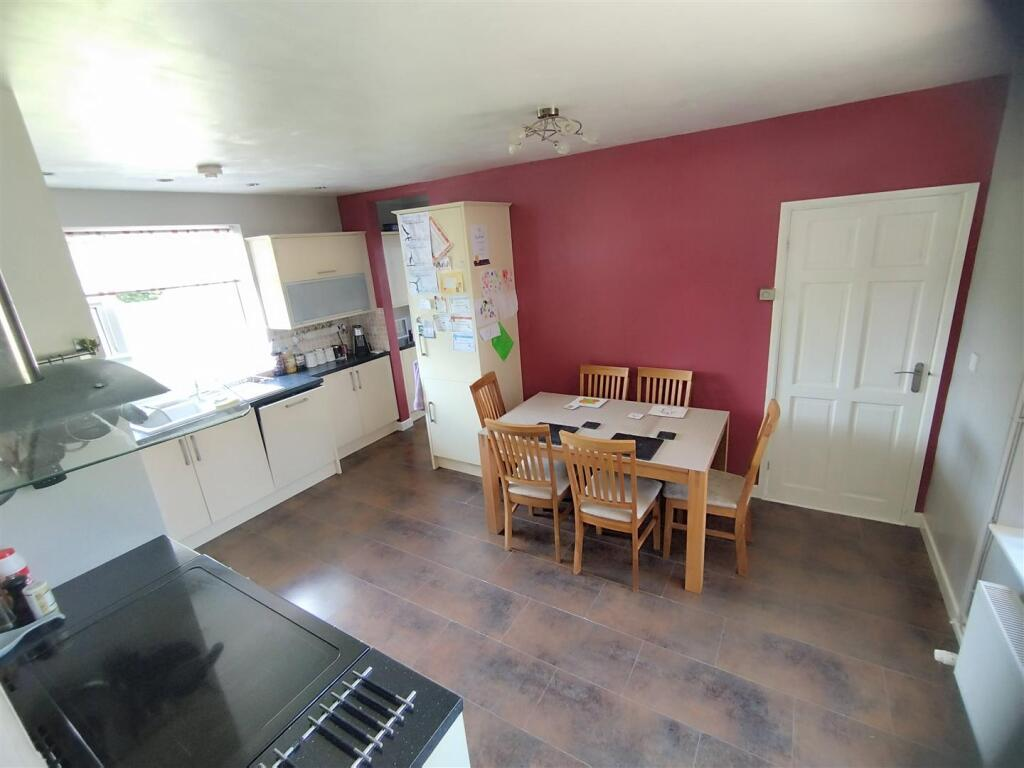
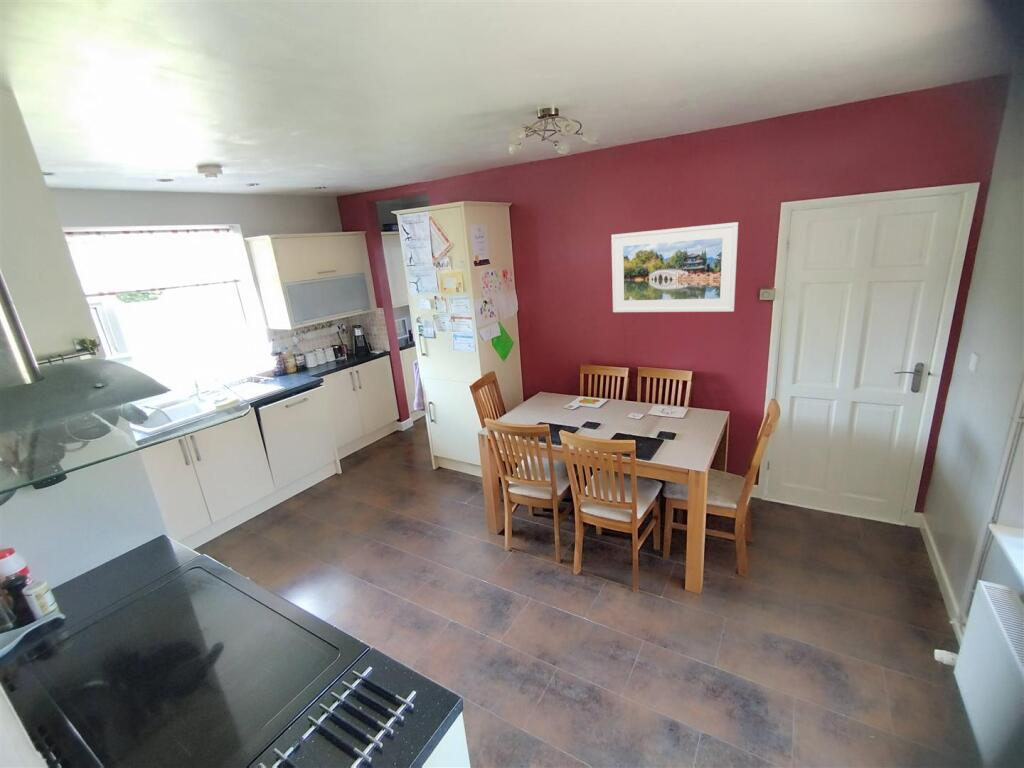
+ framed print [610,221,739,313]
